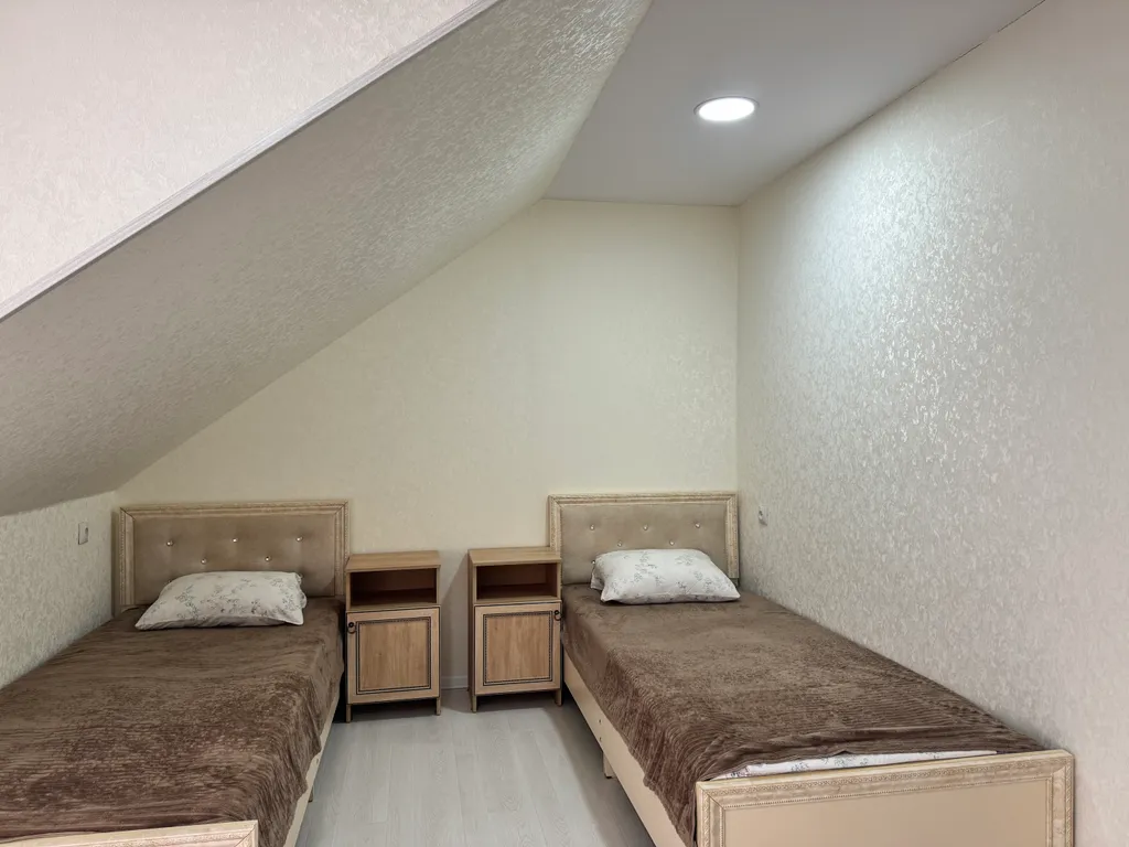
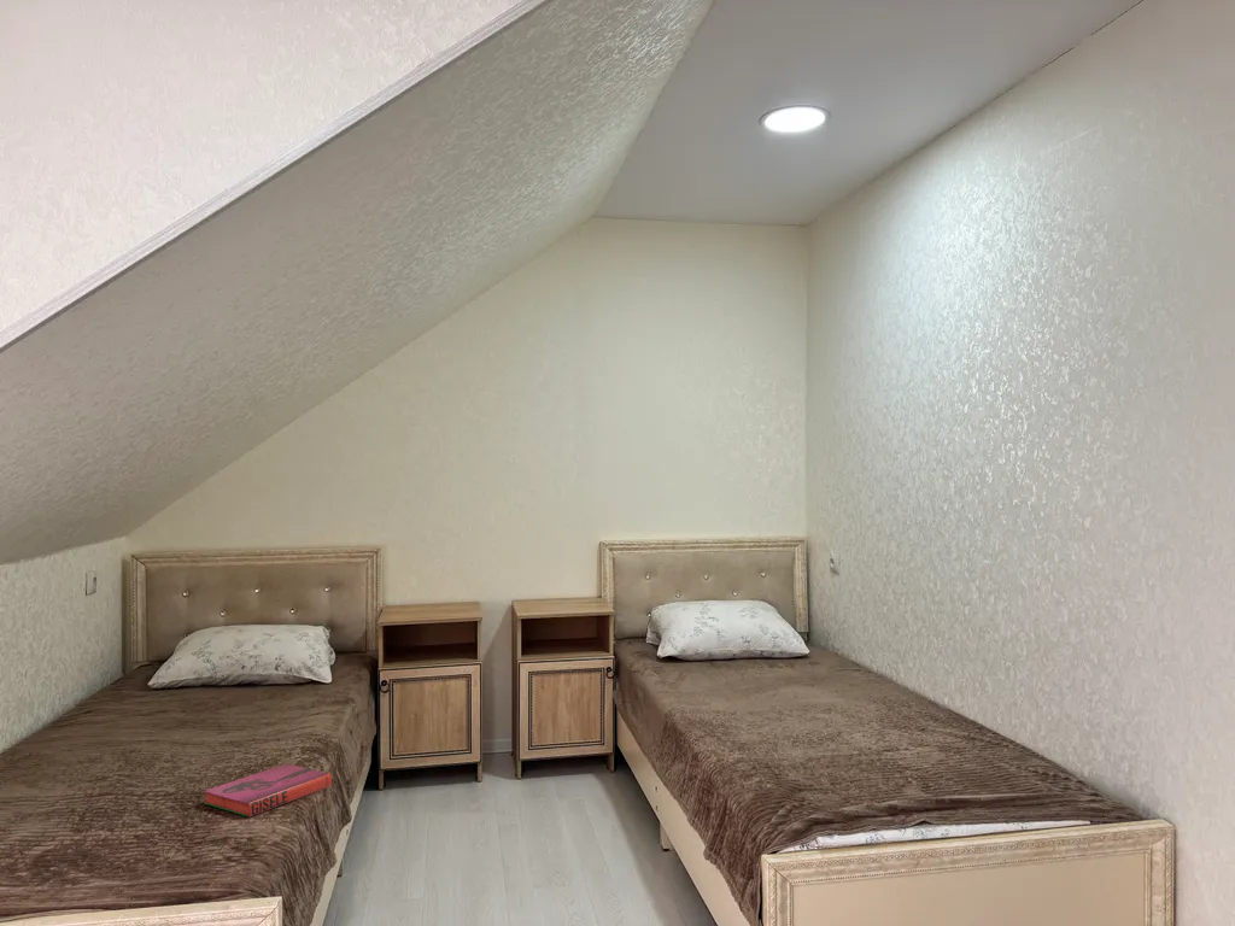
+ hardback book [203,762,333,819]
